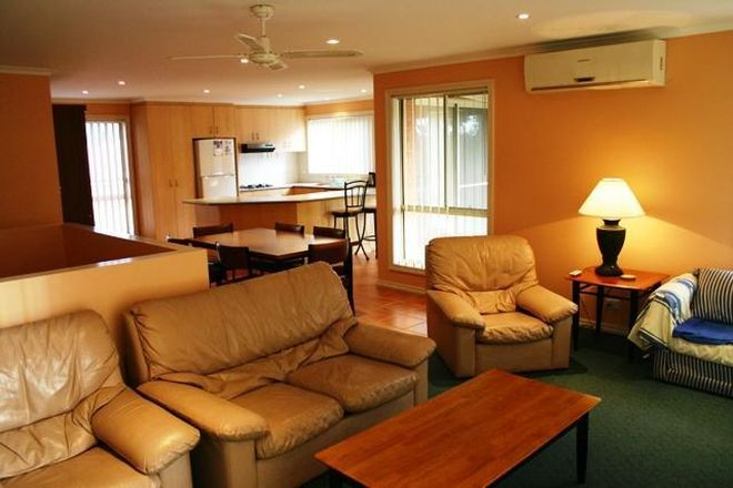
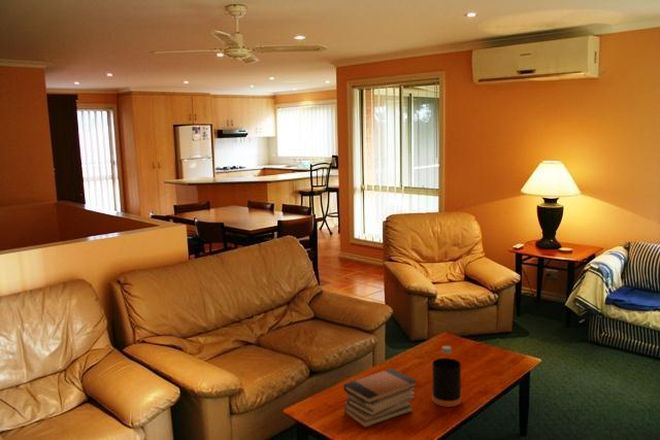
+ book stack [343,368,418,429]
+ bottle [431,345,462,408]
